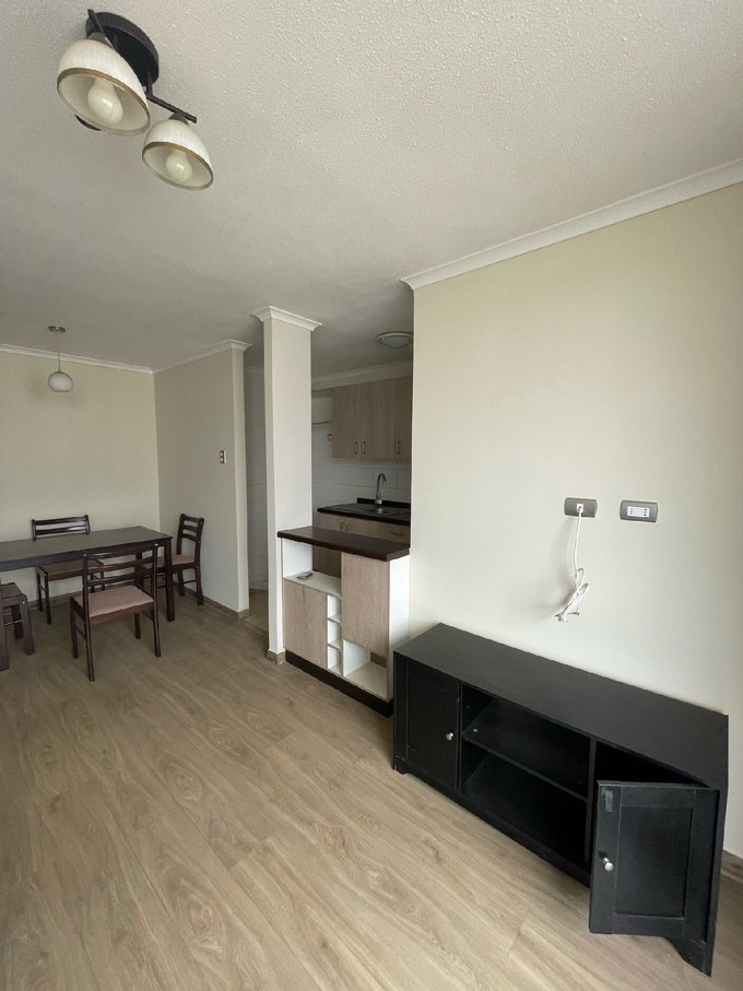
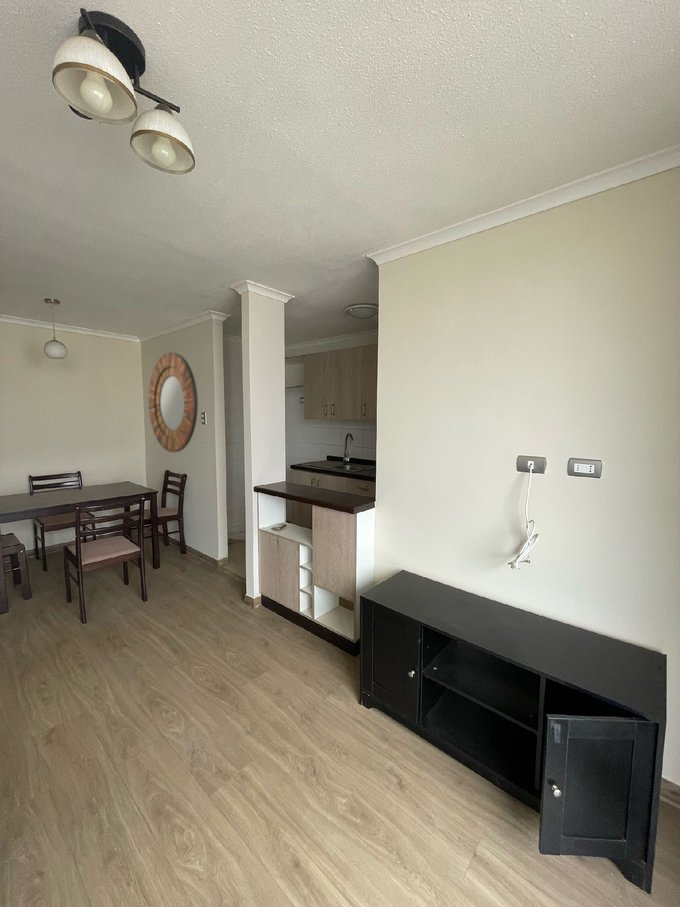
+ home mirror [148,351,199,453]
